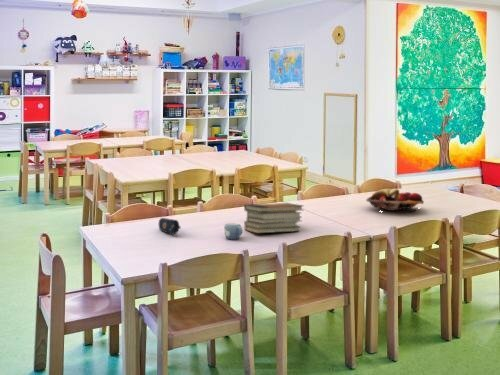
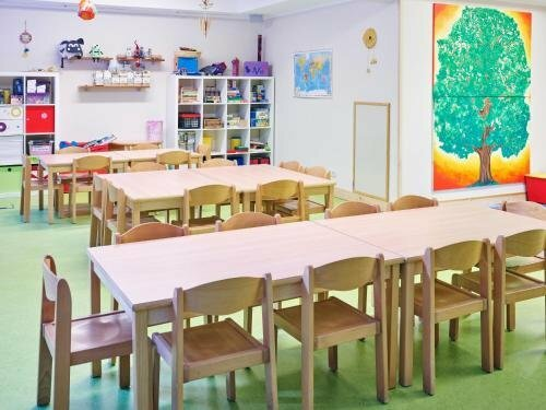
- fruit basket [365,188,425,213]
- pencil case [158,217,181,236]
- mug [223,223,243,241]
- book stack [243,202,305,234]
